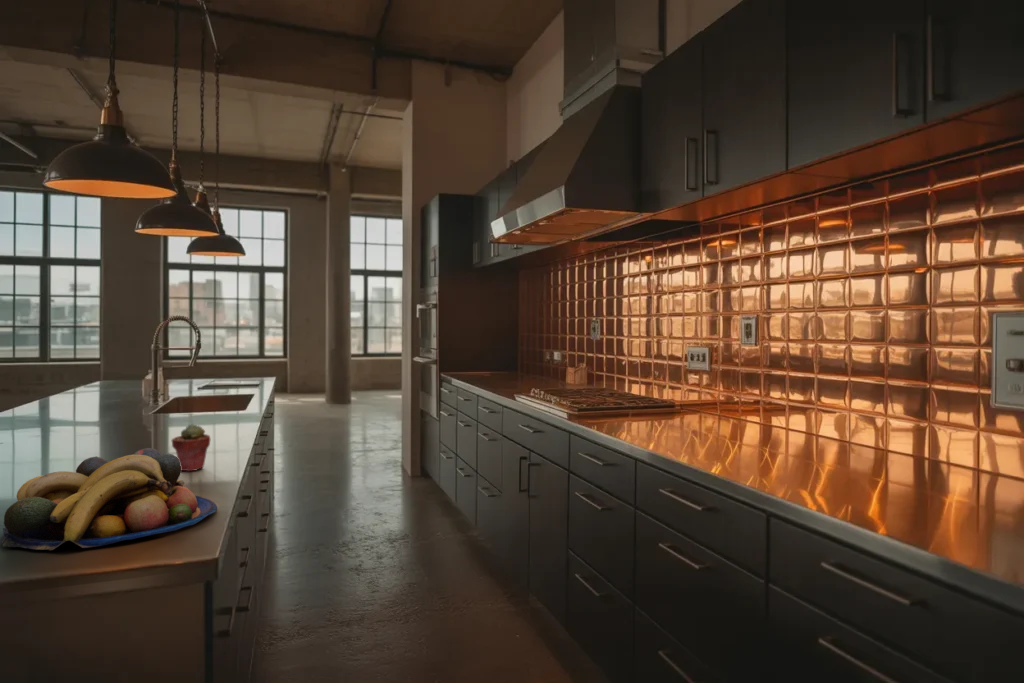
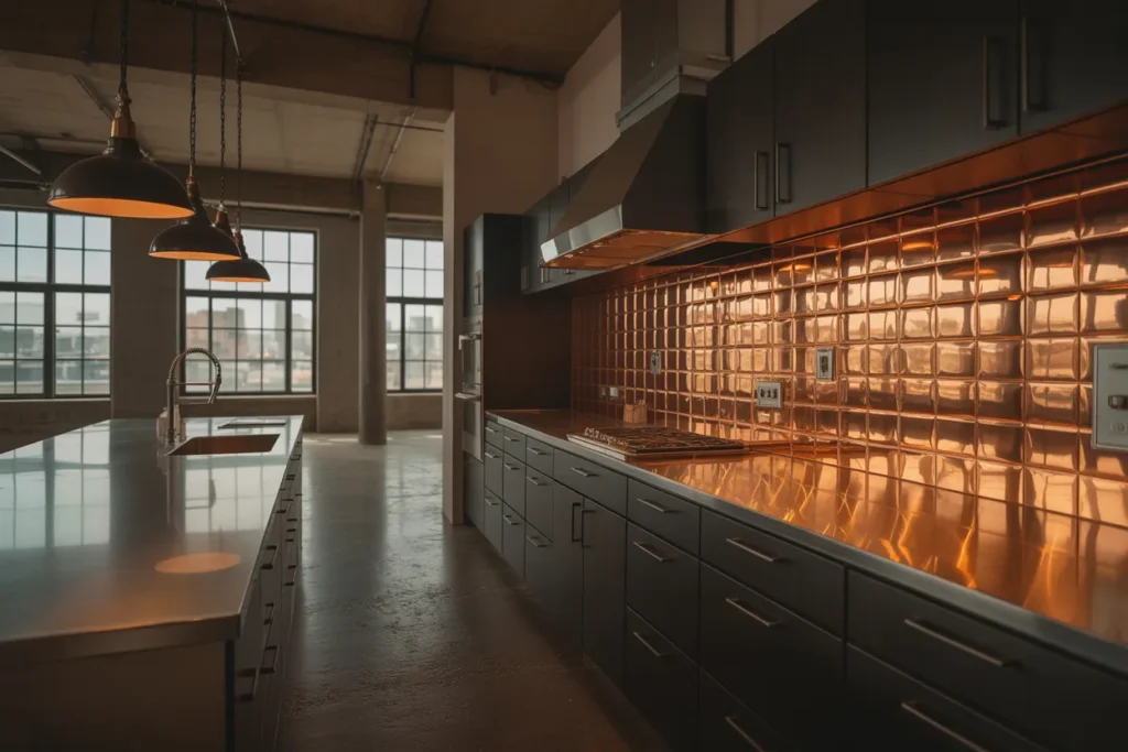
- potted succulent [171,423,211,472]
- fruit bowl [0,447,218,551]
